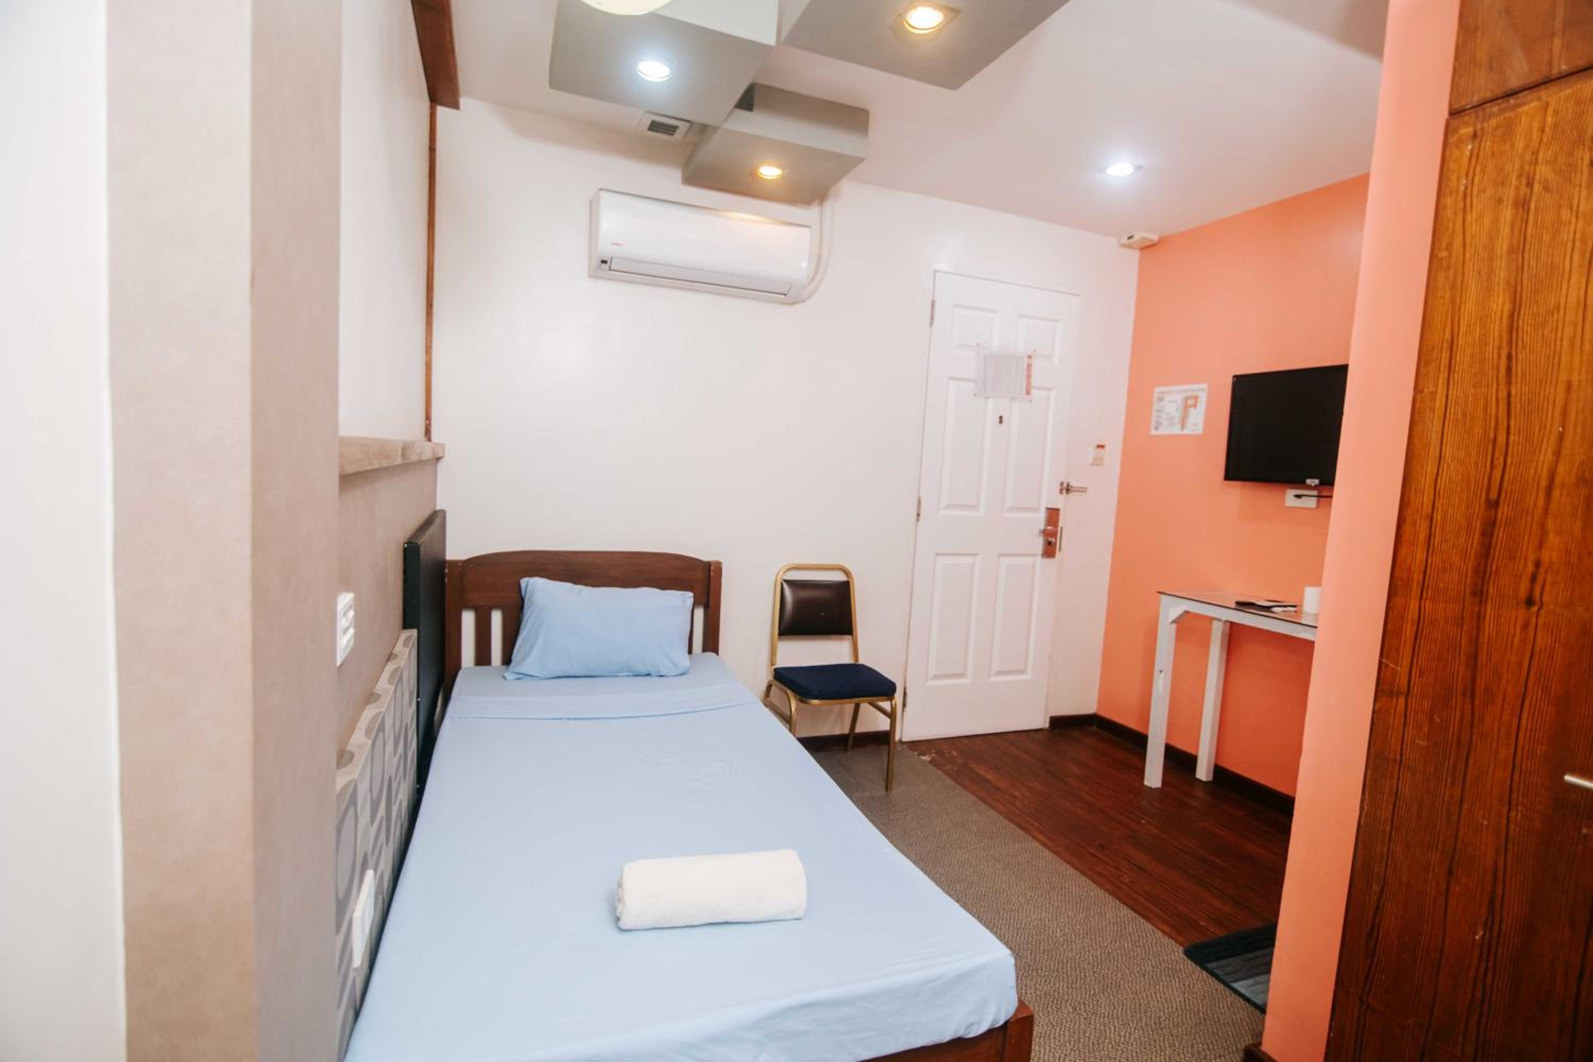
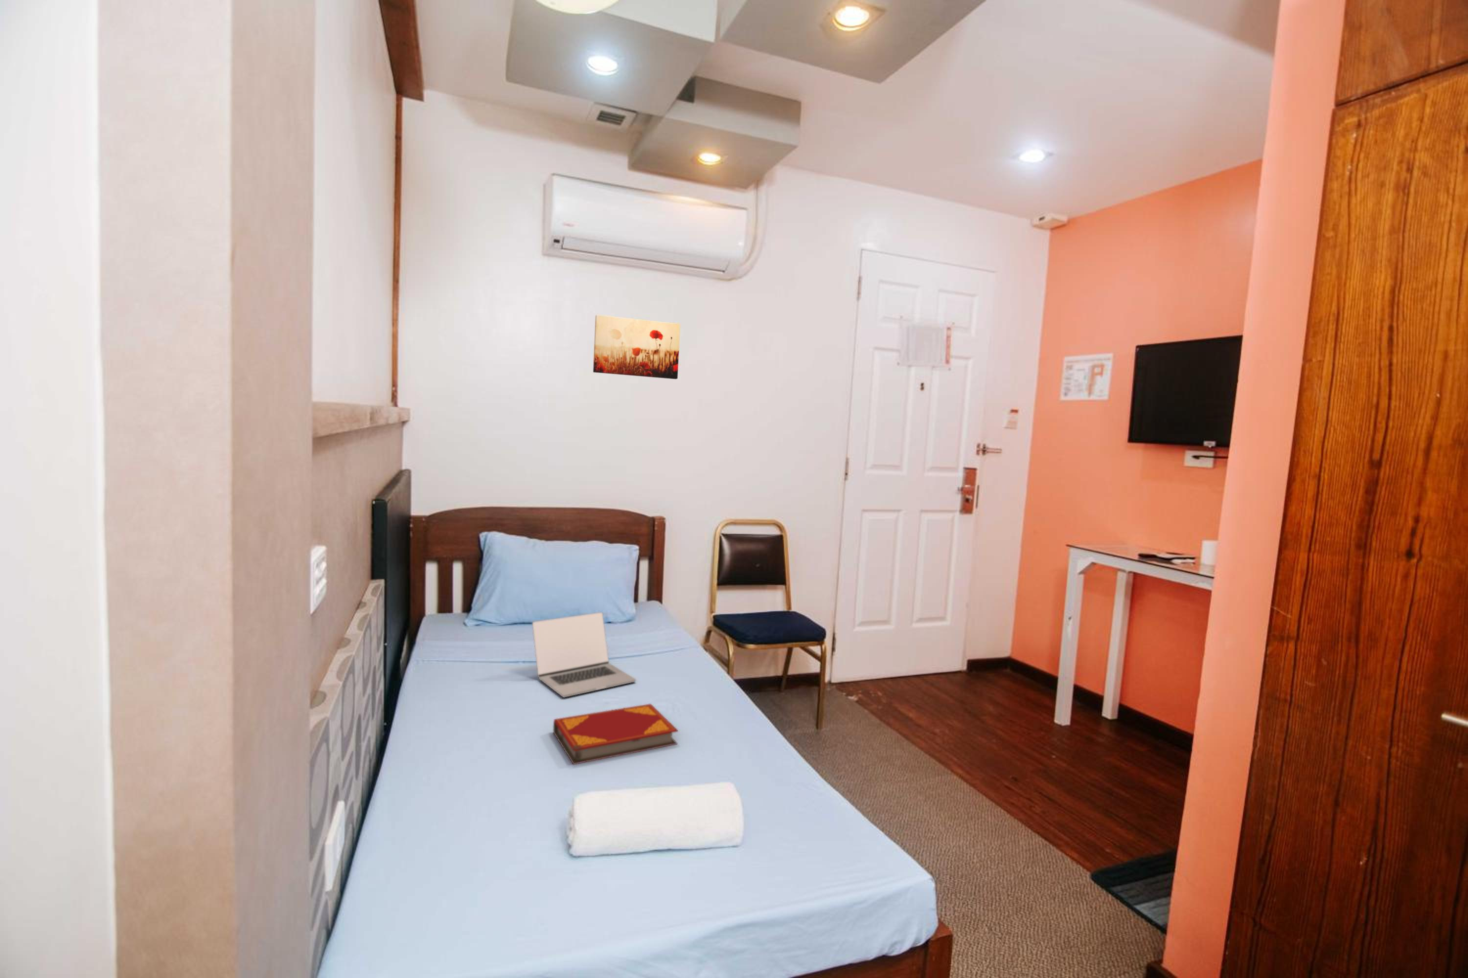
+ hardback book [553,703,678,765]
+ wall art [593,314,680,380]
+ laptop [532,611,637,699]
